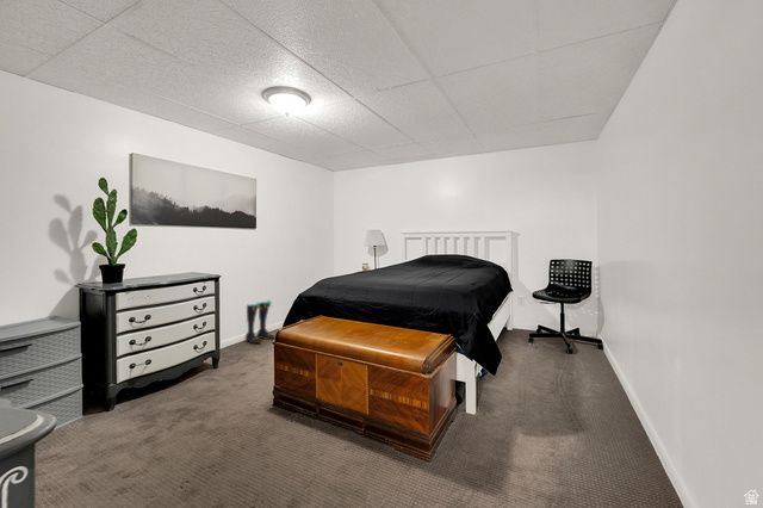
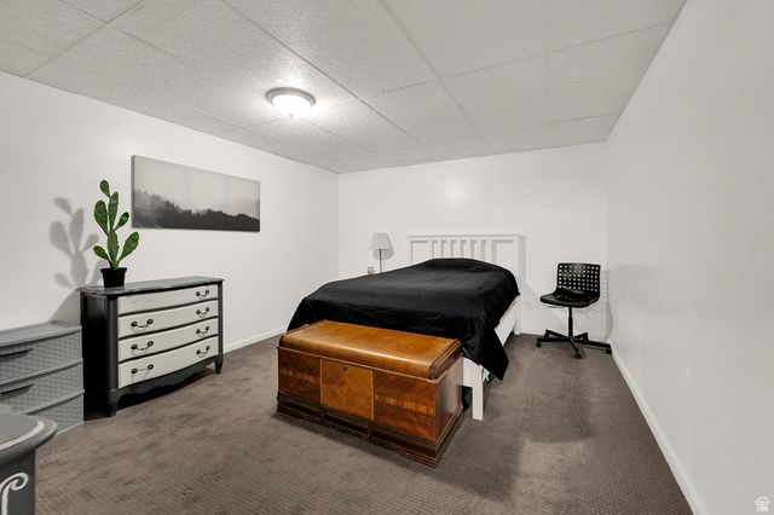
- boots [244,299,275,345]
